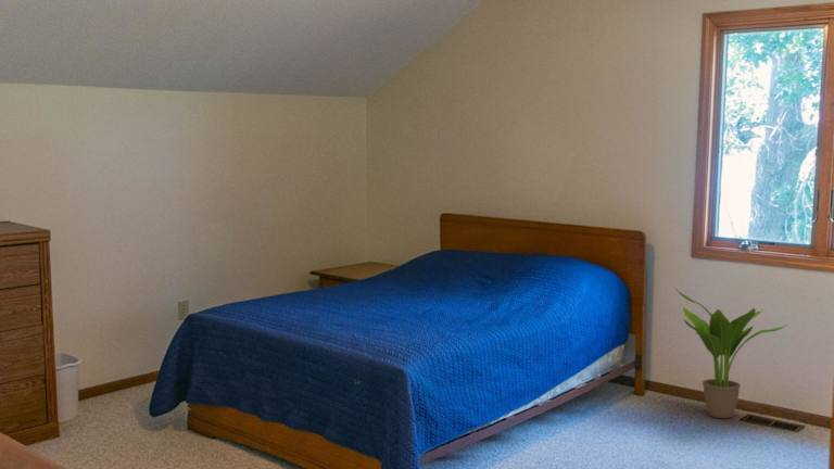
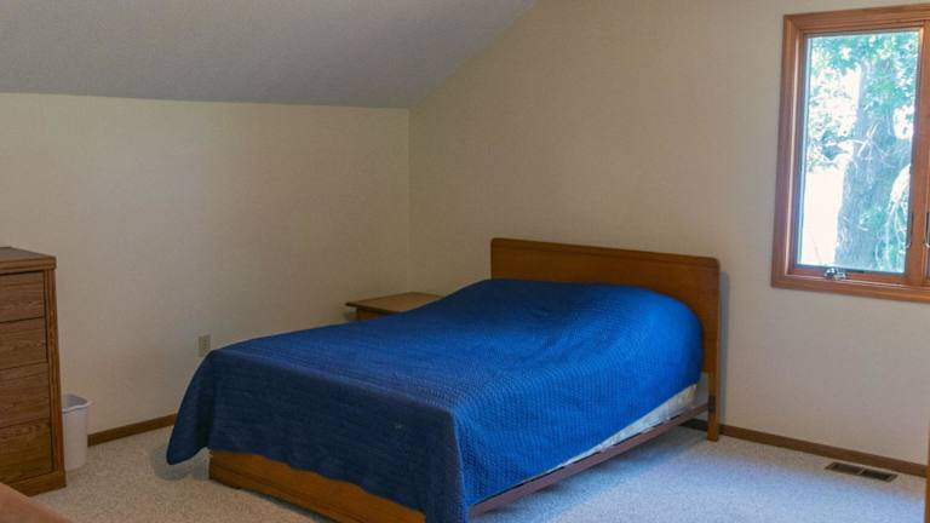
- potted plant [673,286,789,419]
